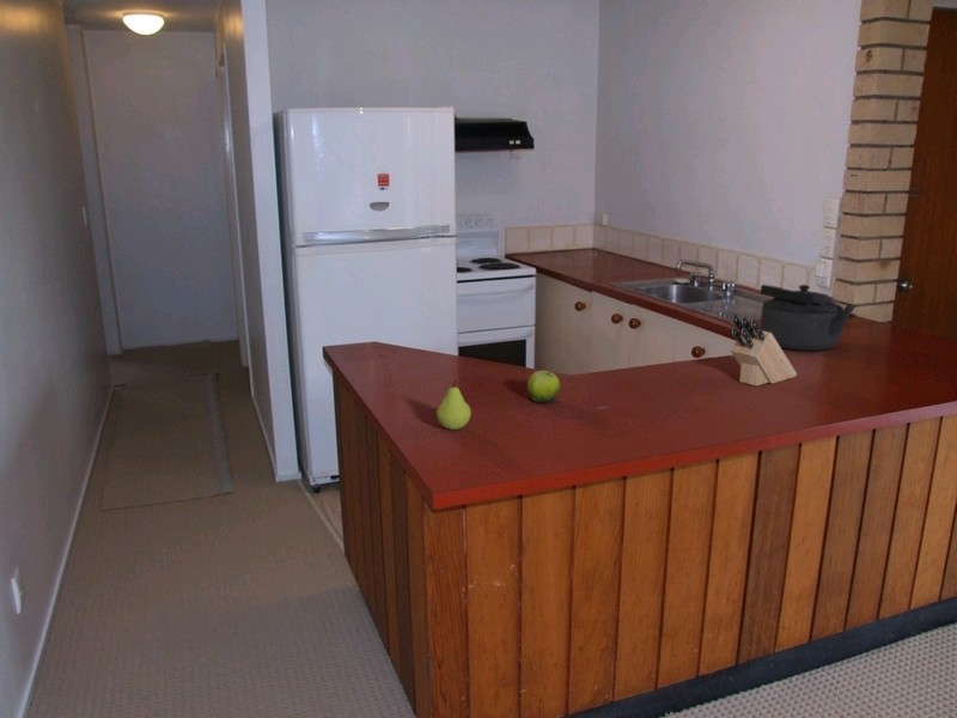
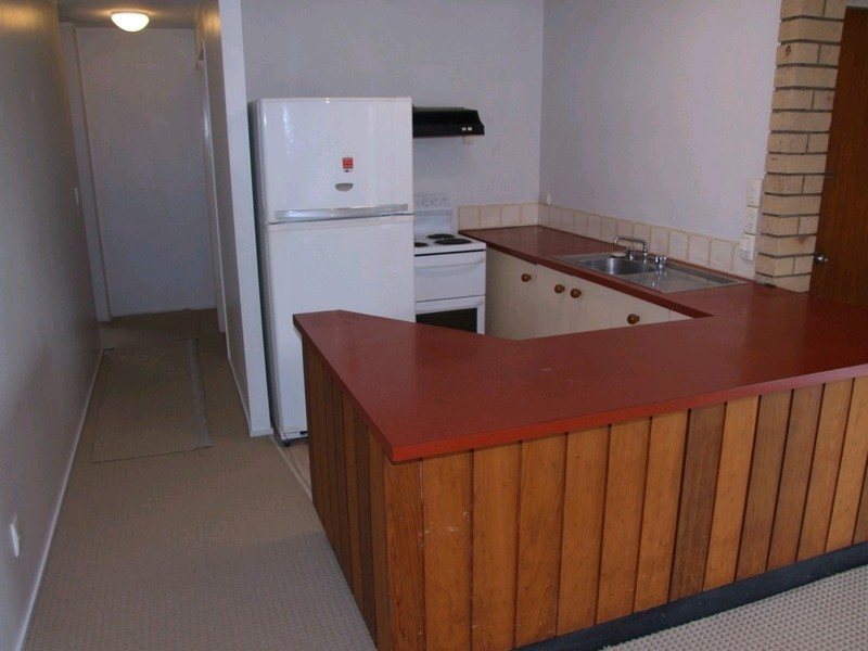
- fruit [435,379,473,431]
- knife block [730,312,798,388]
- fruit [526,370,561,403]
- kettle [758,284,858,352]
